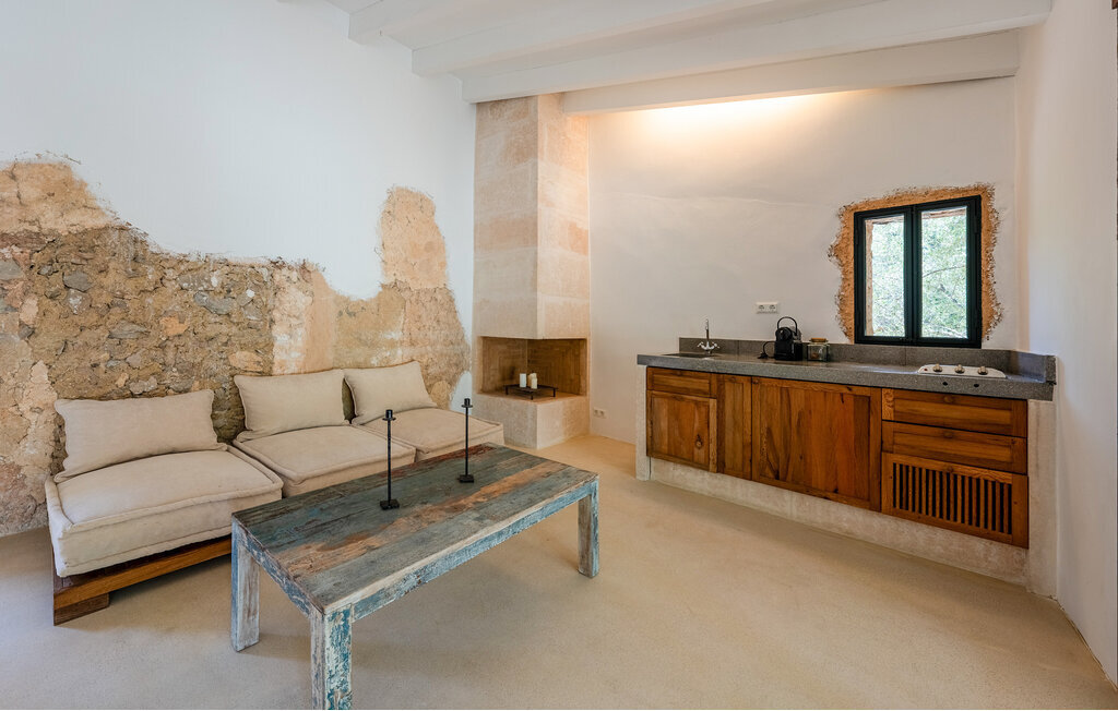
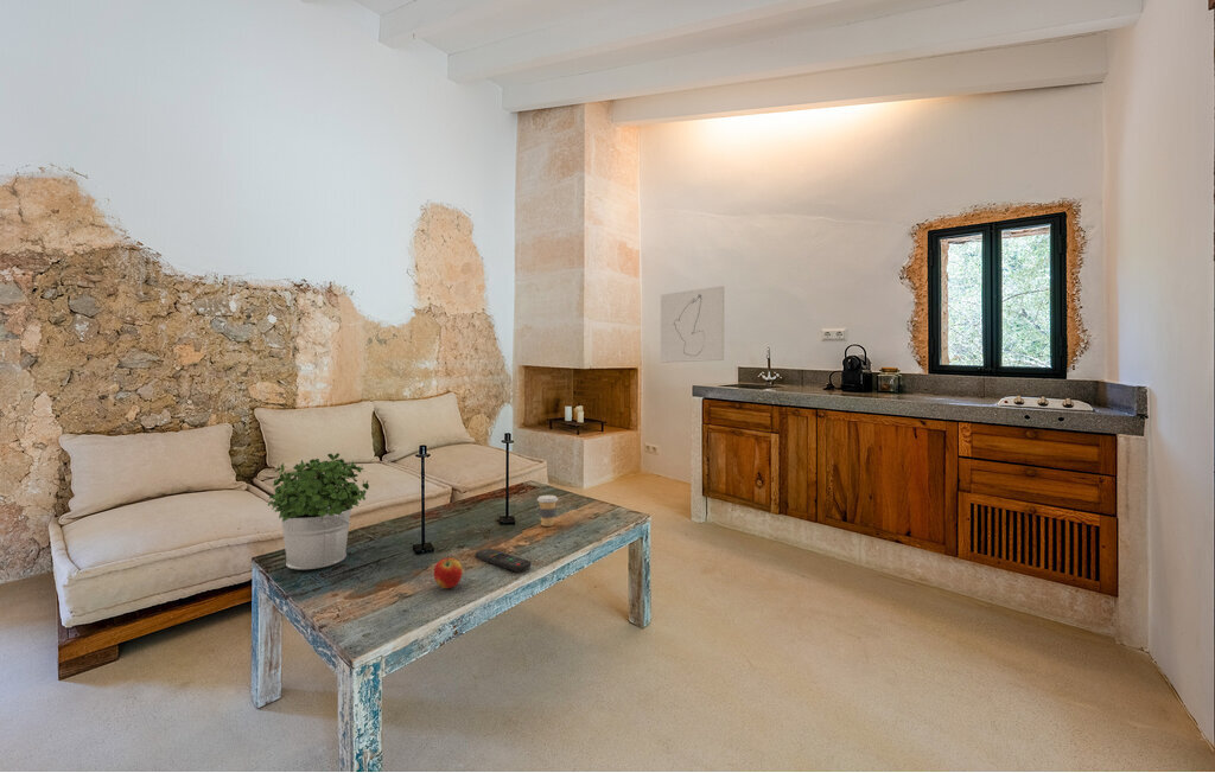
+ coffee cup [536,494,559,528]
+ remote control [475,548,532,573]
+ wall art [660,285,725,364]
+ potted plant [267,452,370,570]
+ apple [433,556,463,589]
